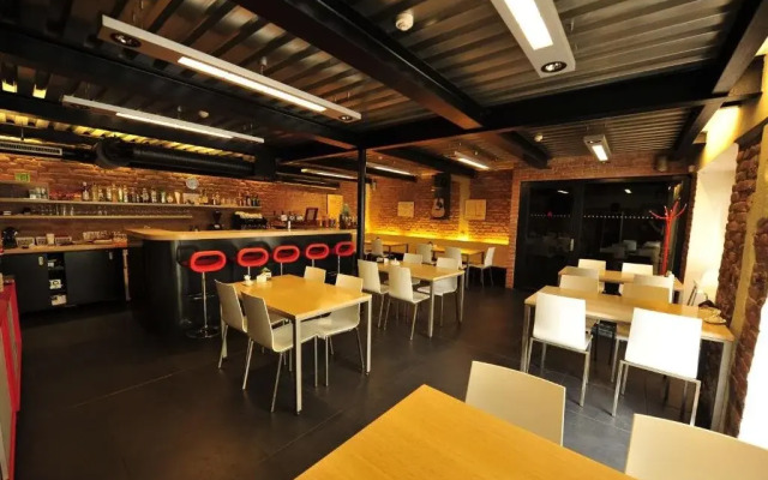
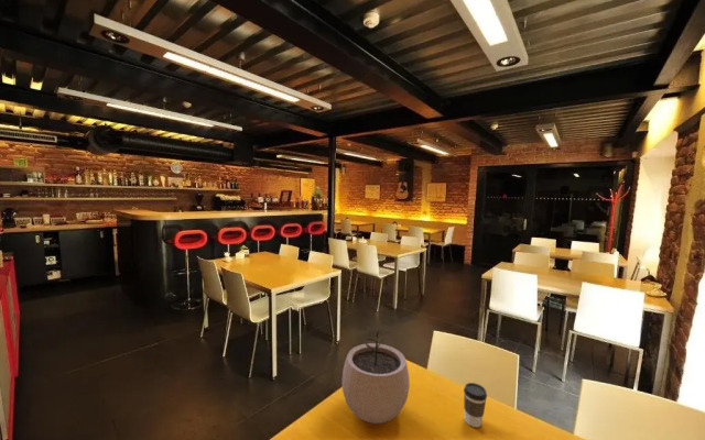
+ coffee cup [463,382,488,428]
+ plant pot [341,330,411,425]
